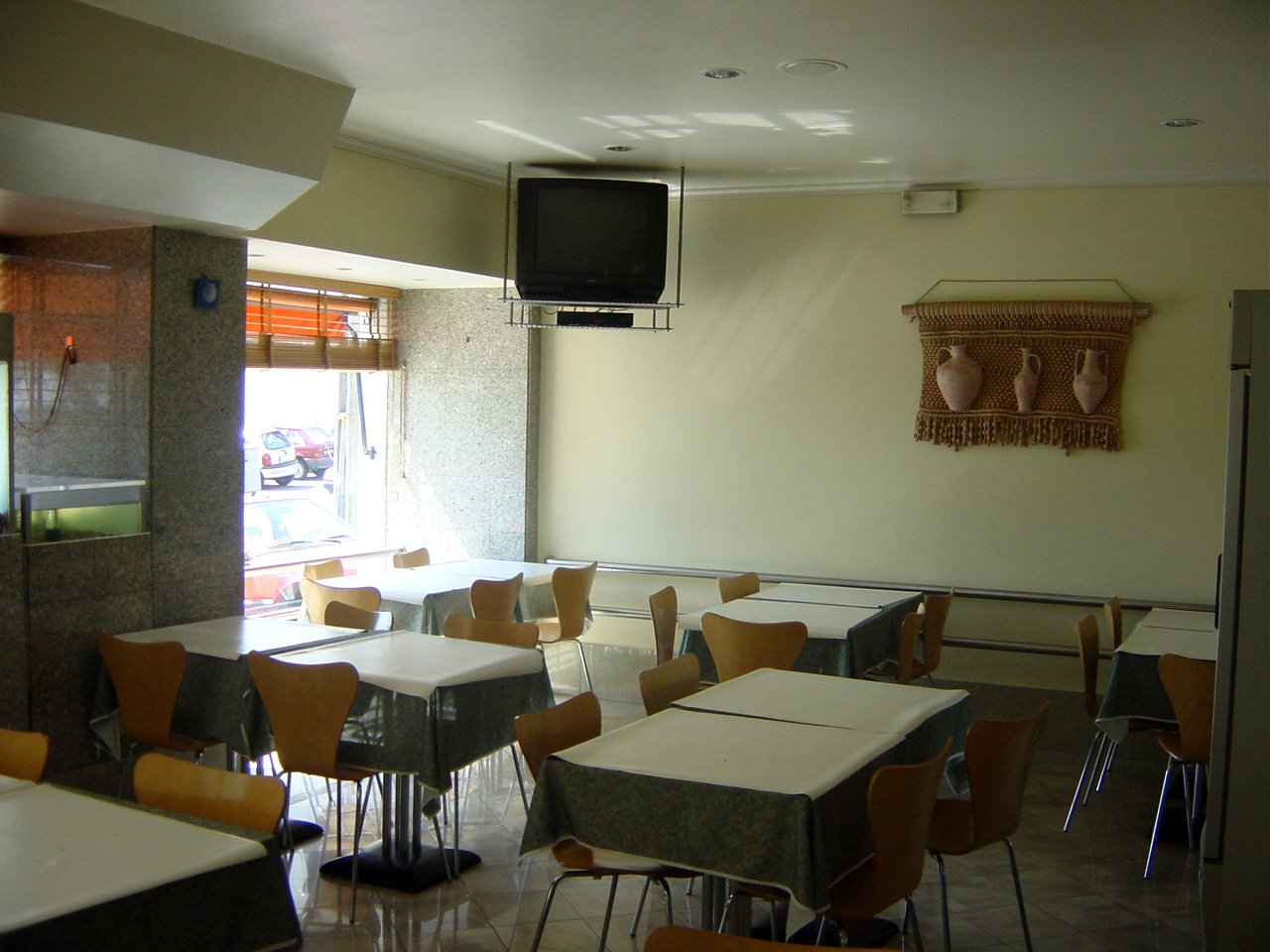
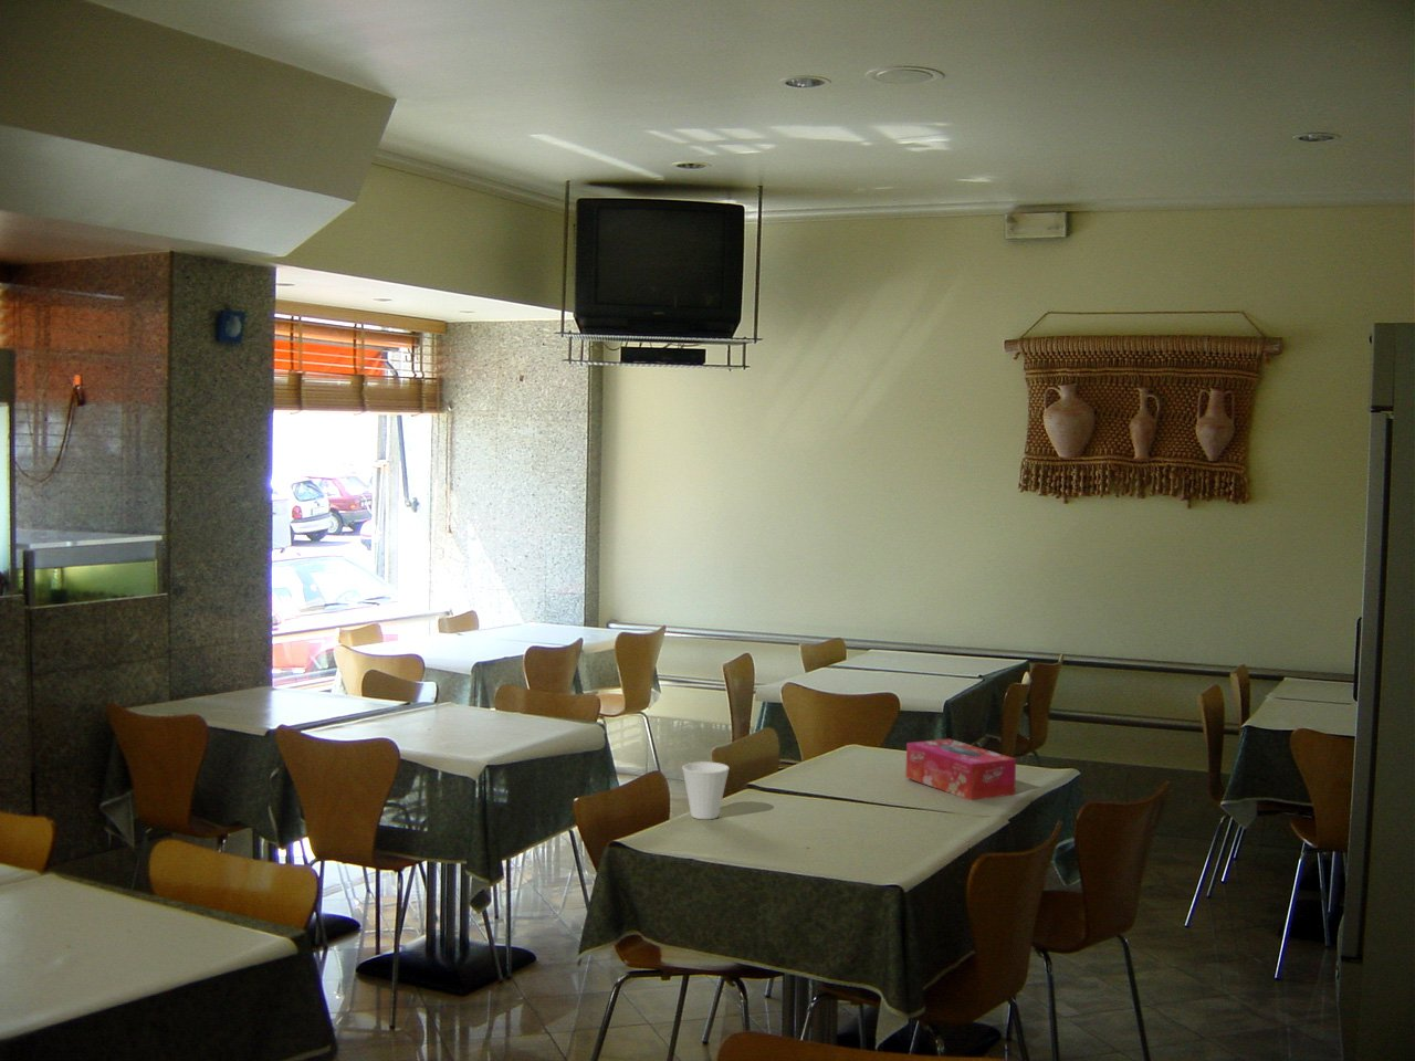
+ cup [681,760,731,820]
+ tissue box [905,737,1017,801]
